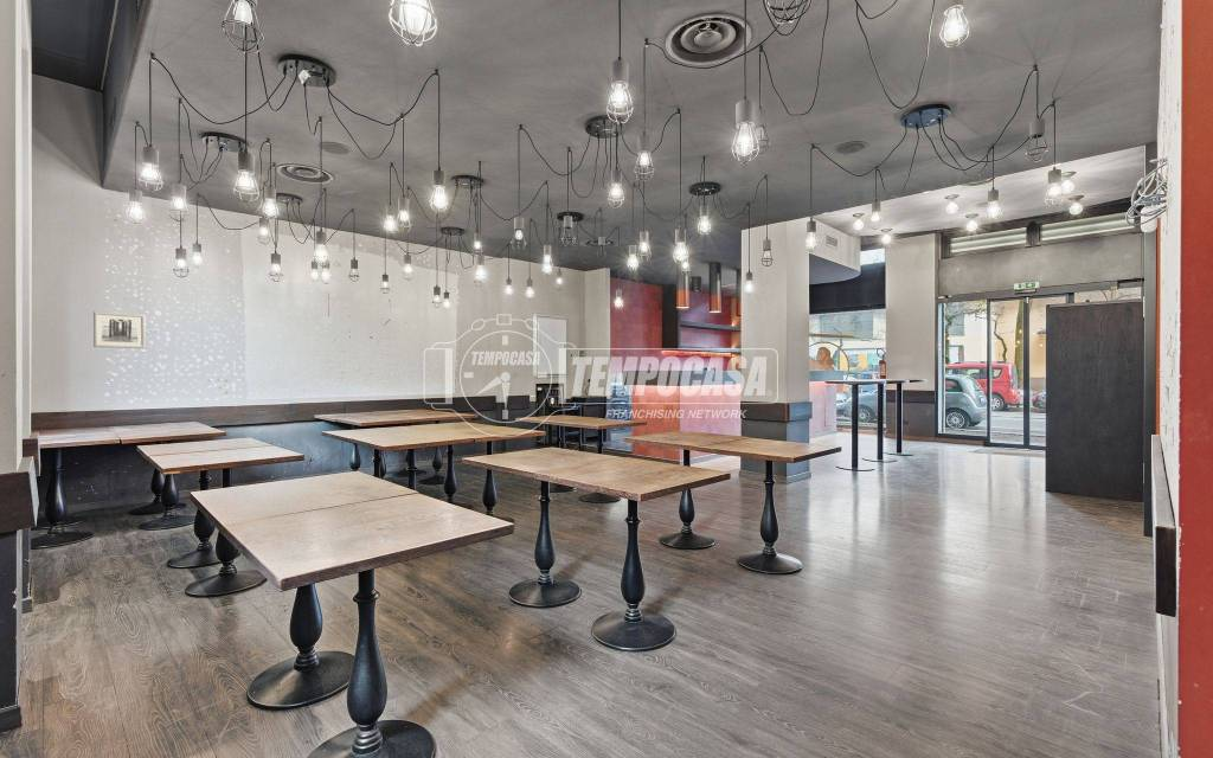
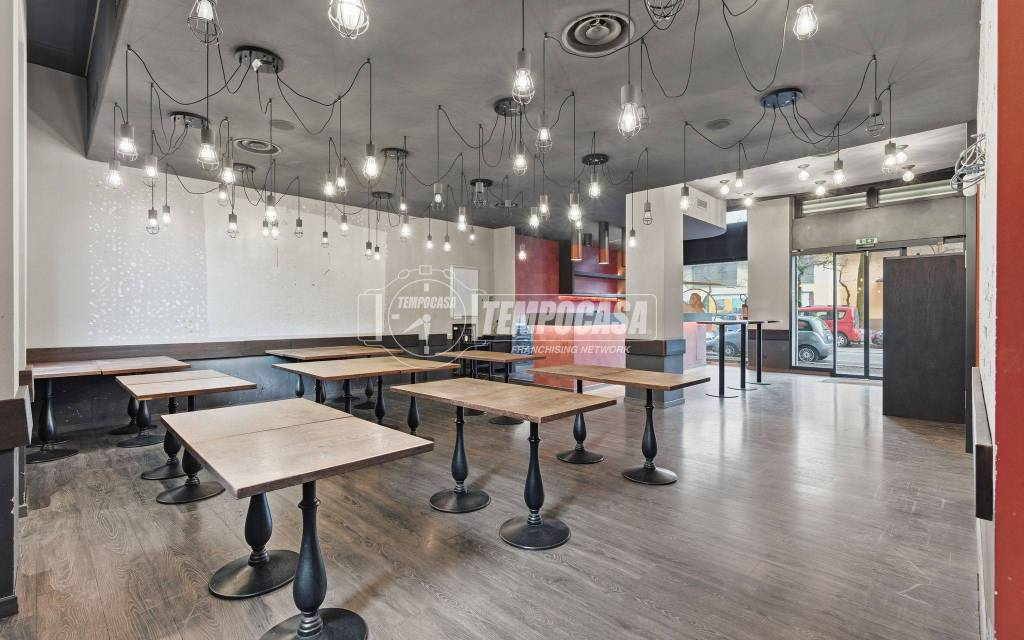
- wall art [92,310,147,349]
